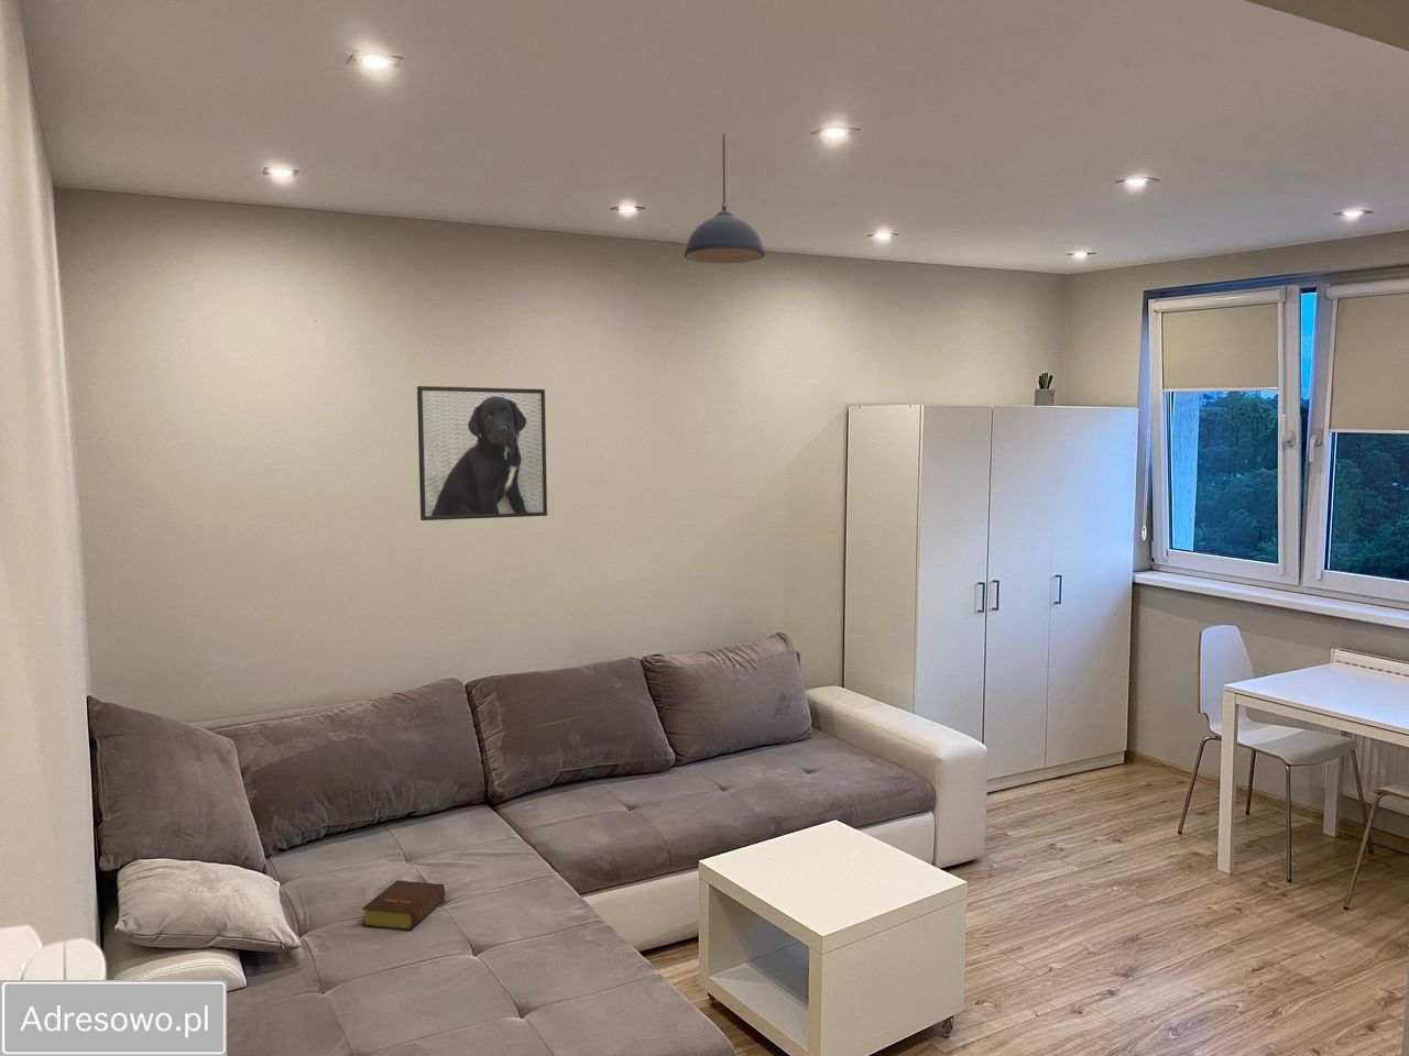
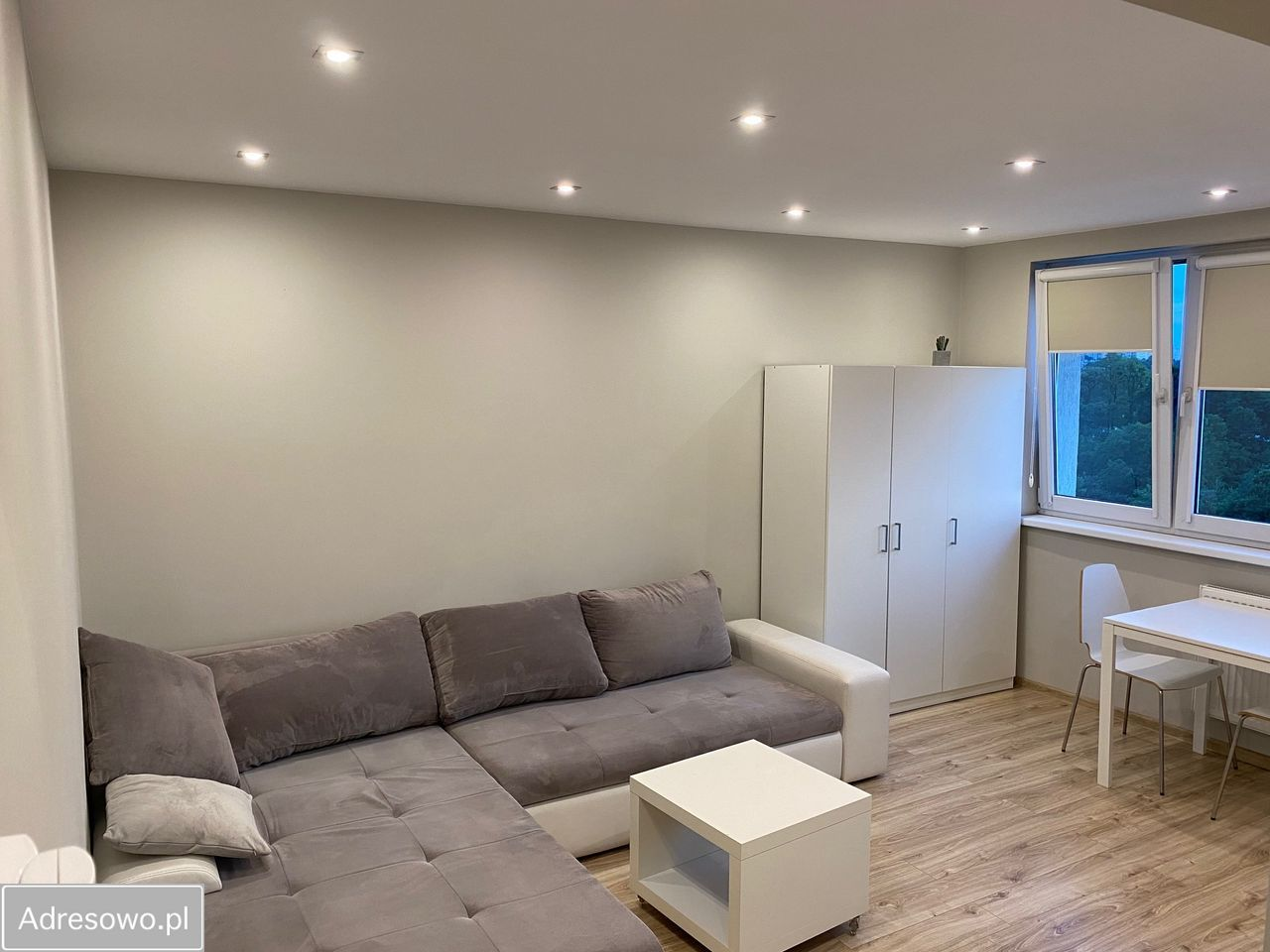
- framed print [416,385,548,521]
- bible [361,880,446,932]
- pendant light [683,133,767,264]
